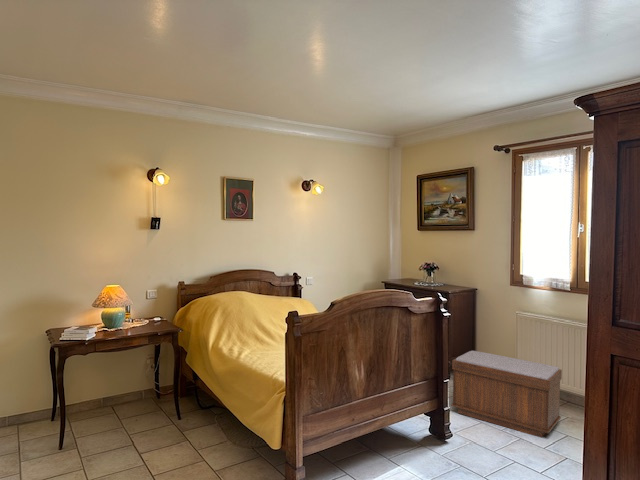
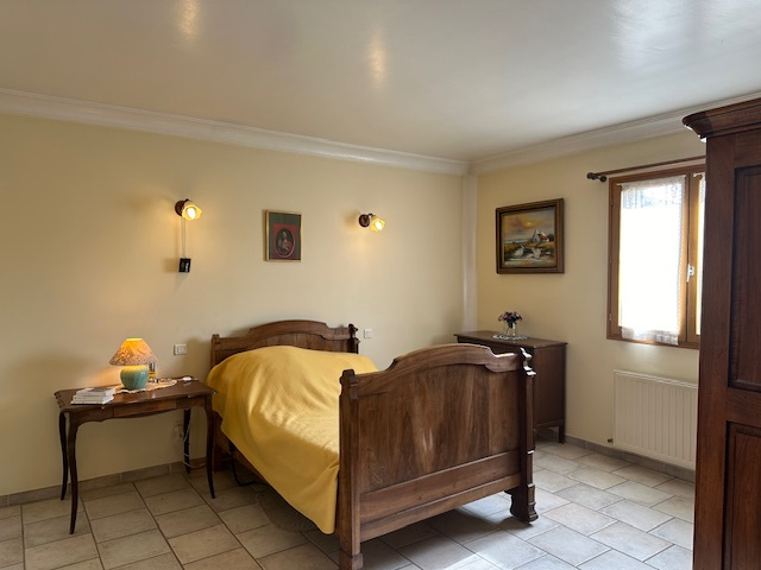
- bench [451,350,563,439]
